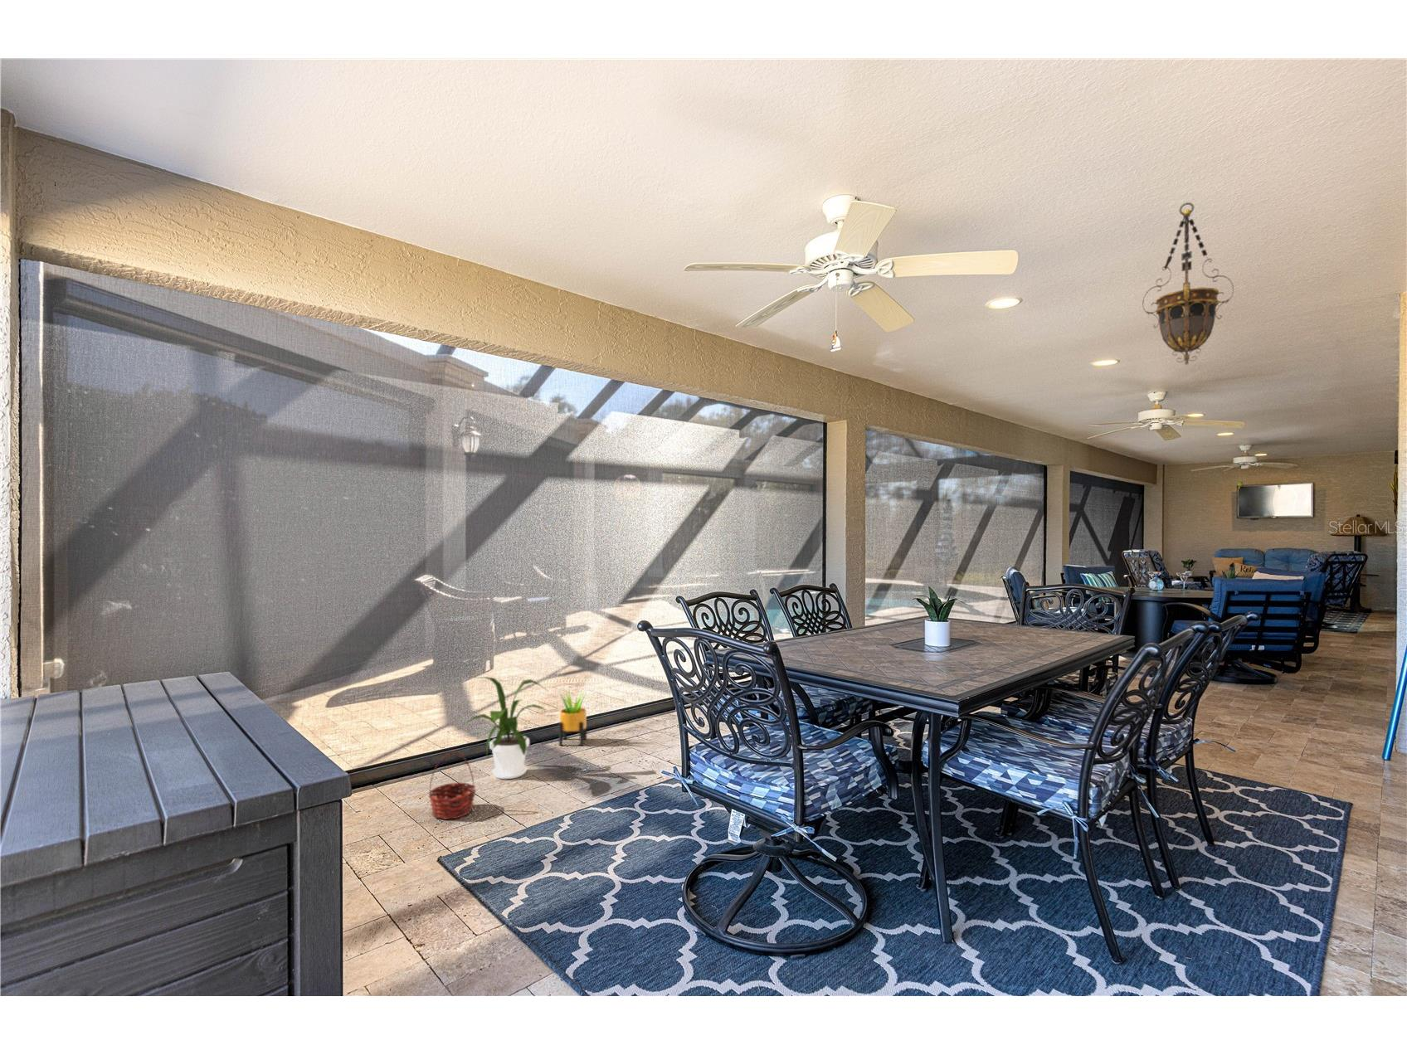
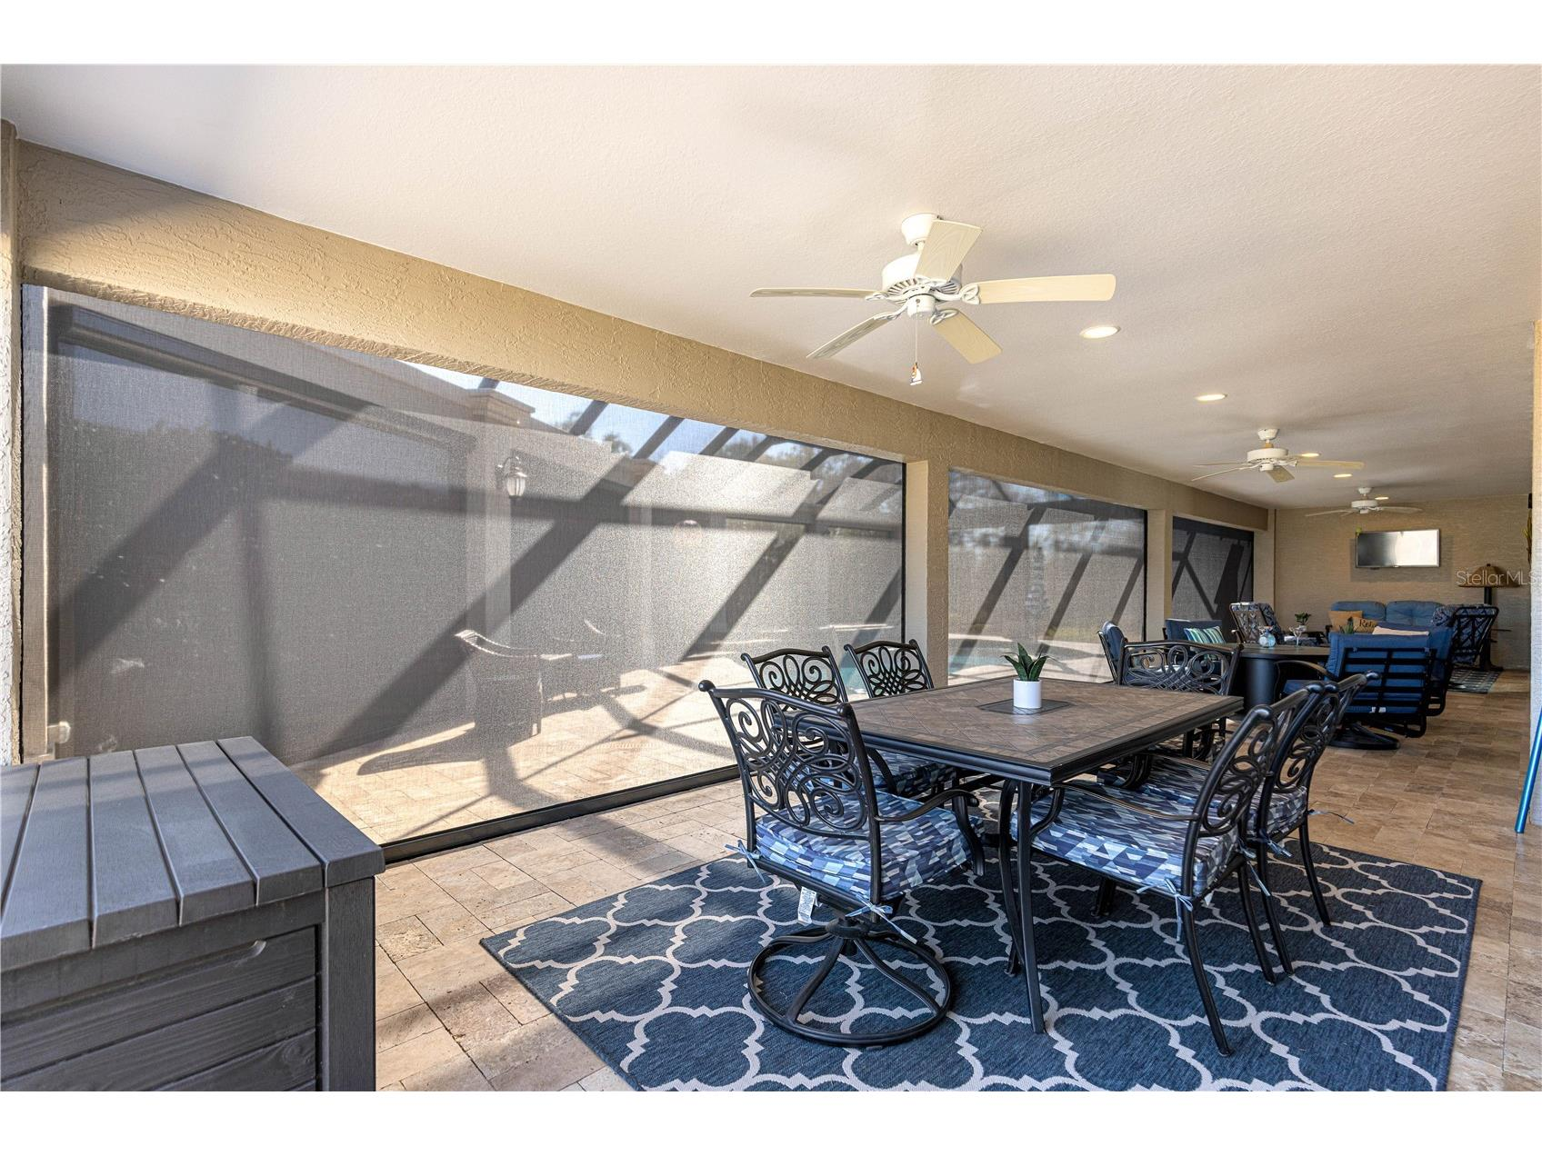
- house plant [455,676,550,780]
- potted plant [558,687,587,747]
- hanging lantern [1141,202,1234,366]
- basket [428,751,477,820]
